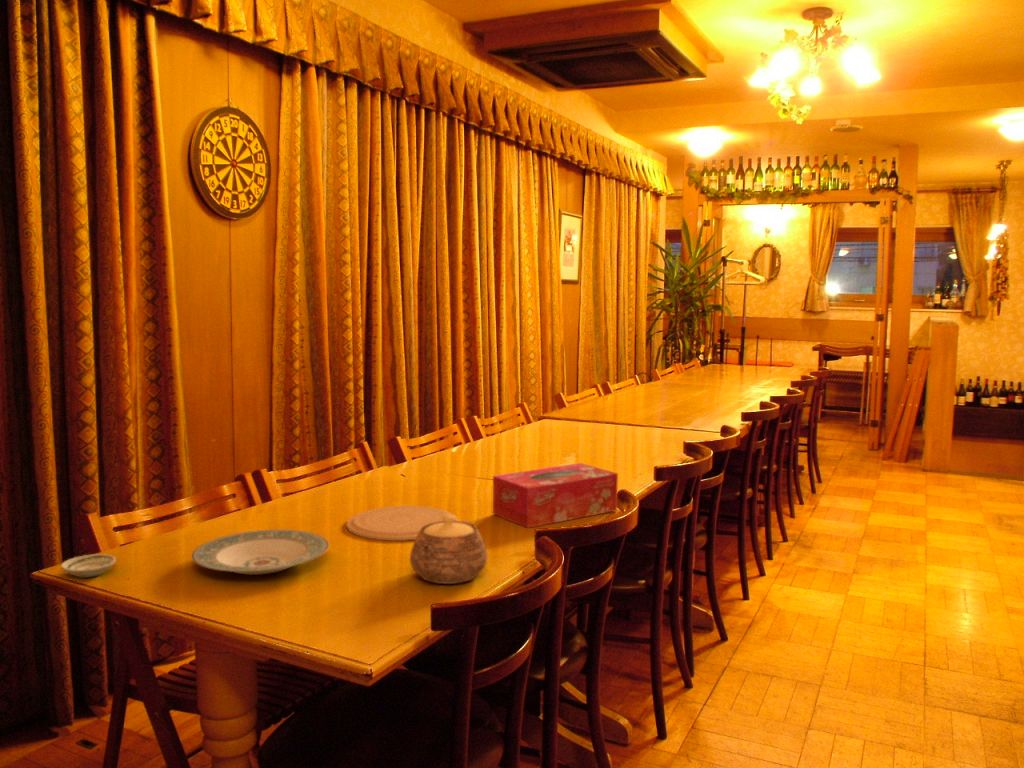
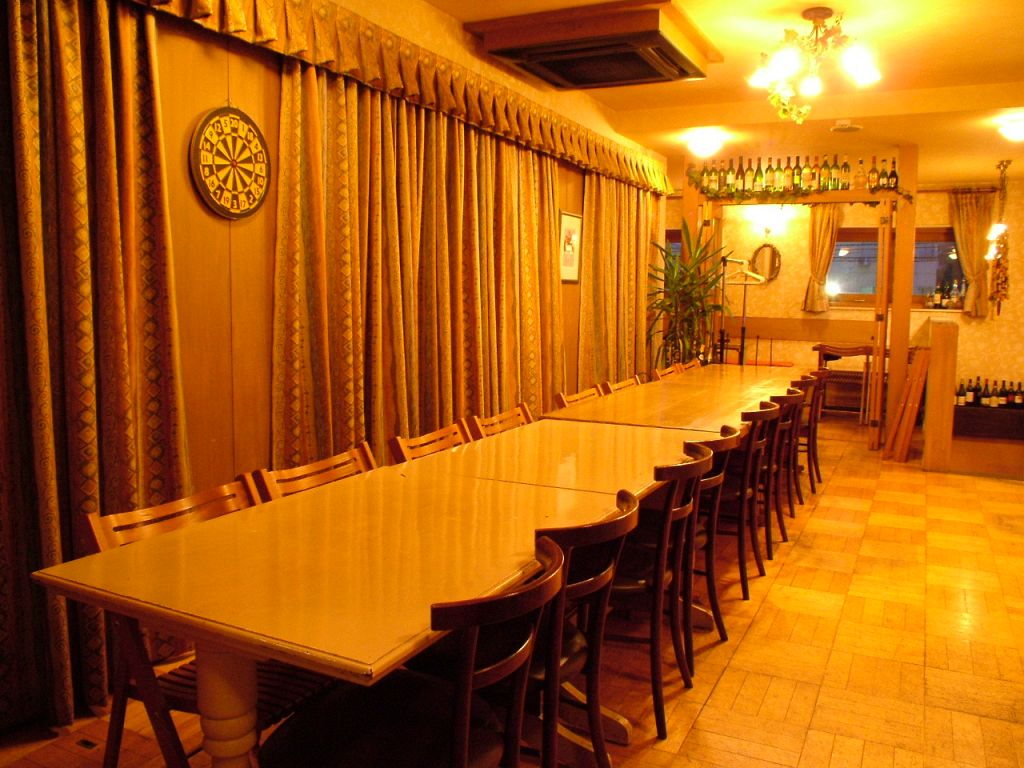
- saucer [60,553,117,579]
- teapot [409,515,489,585]
- plate [345,505,458,542]
- plate [191,529,330,576]
- tissue box [492,462,619,529]
